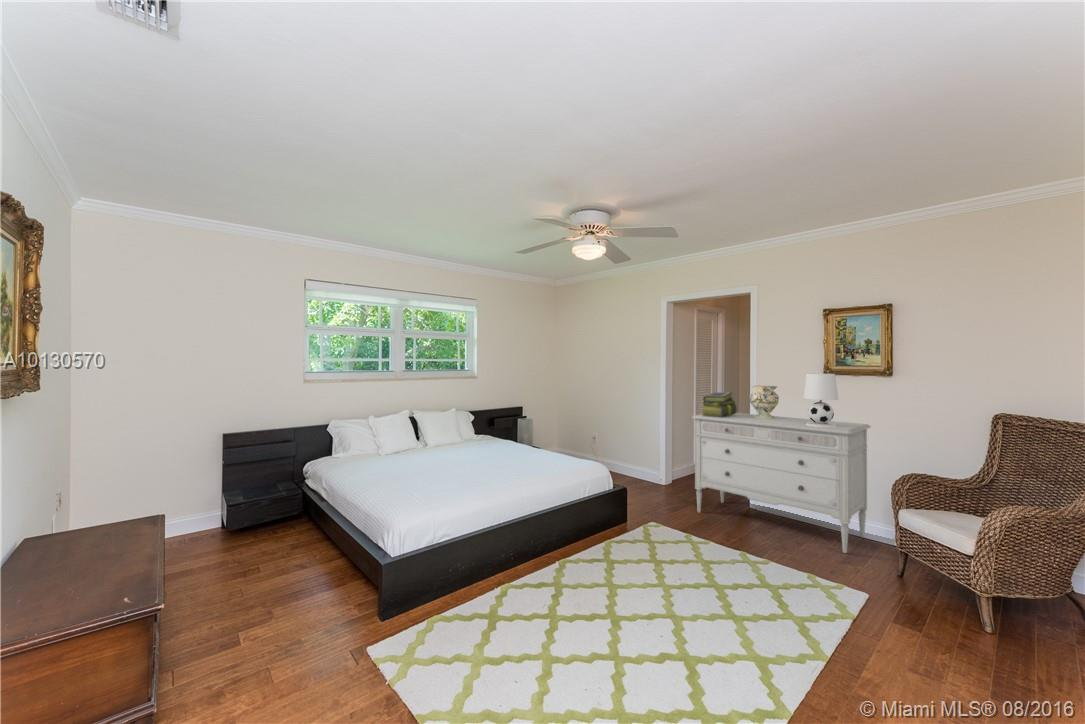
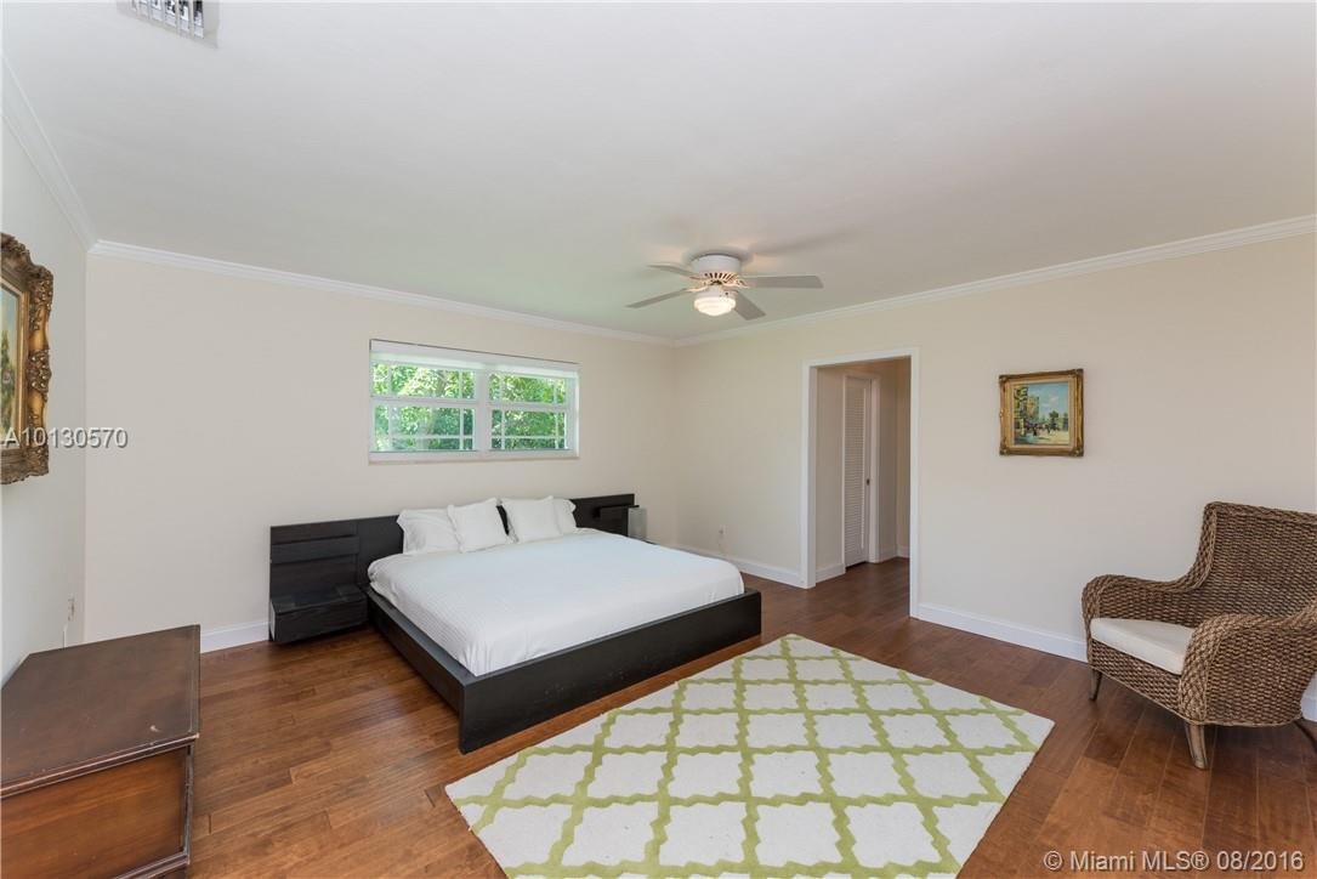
- stack of books [700,391,737,418]
- table lamp [802,373,839,427]
- decorative vase [749,385,780,419]
- dresser [691,412,872,554]
